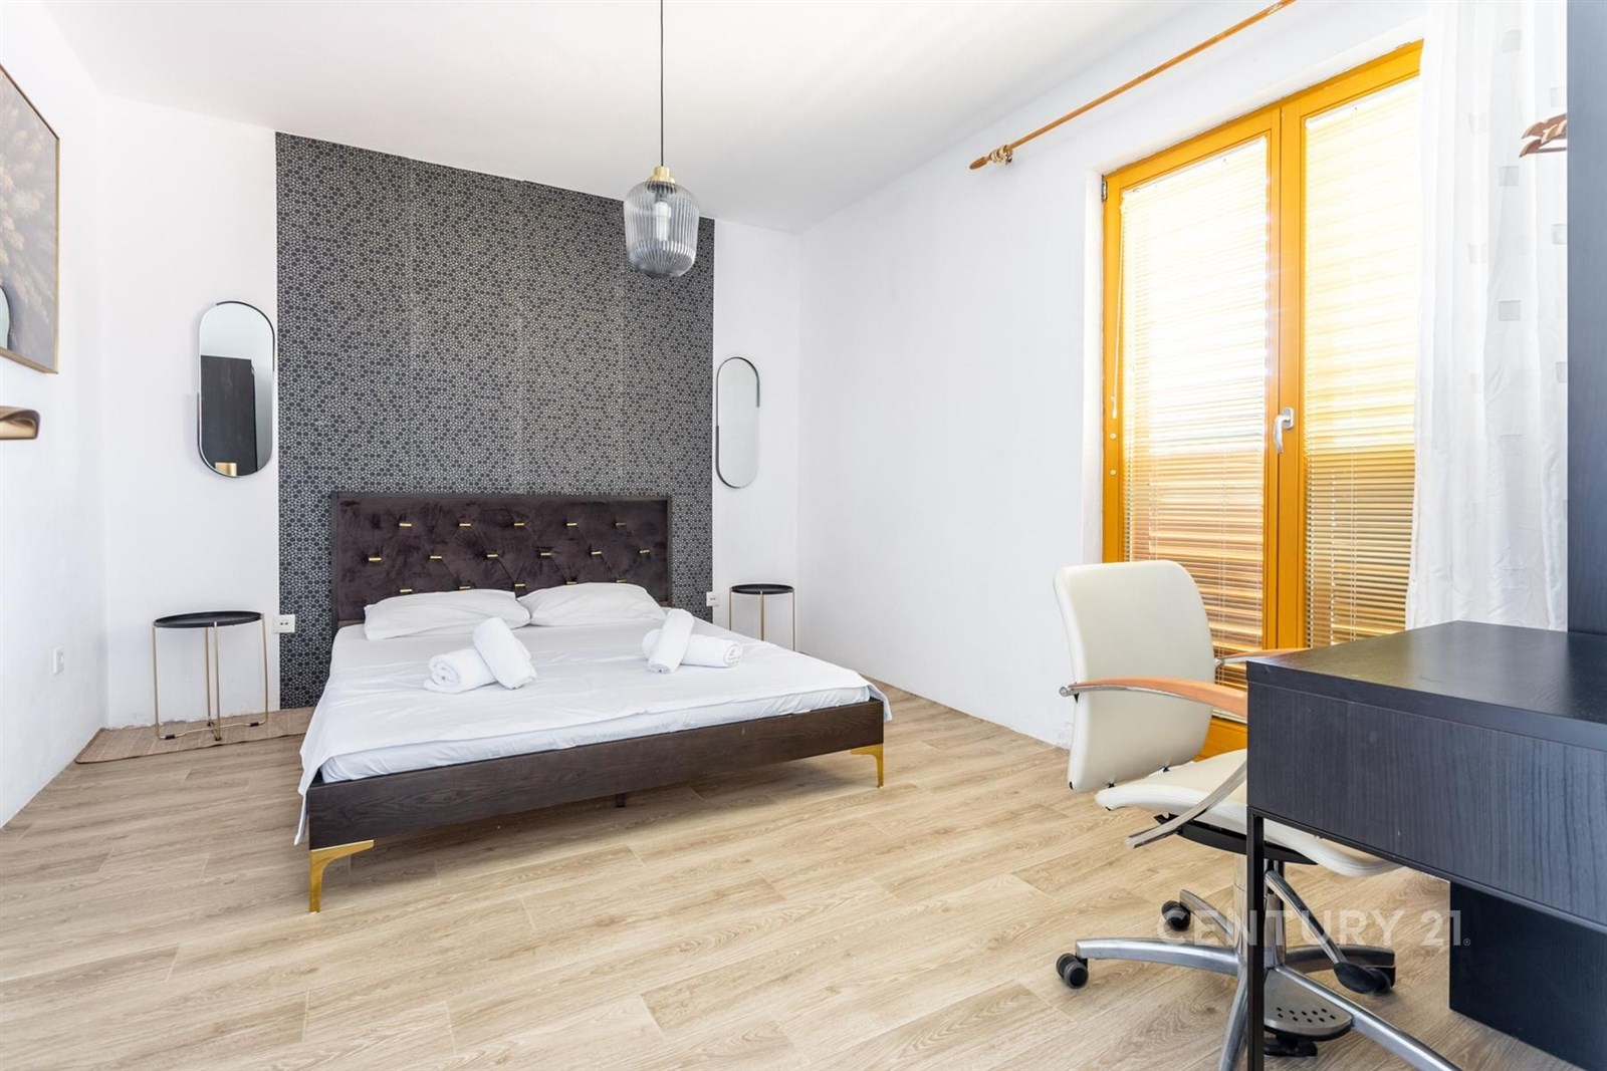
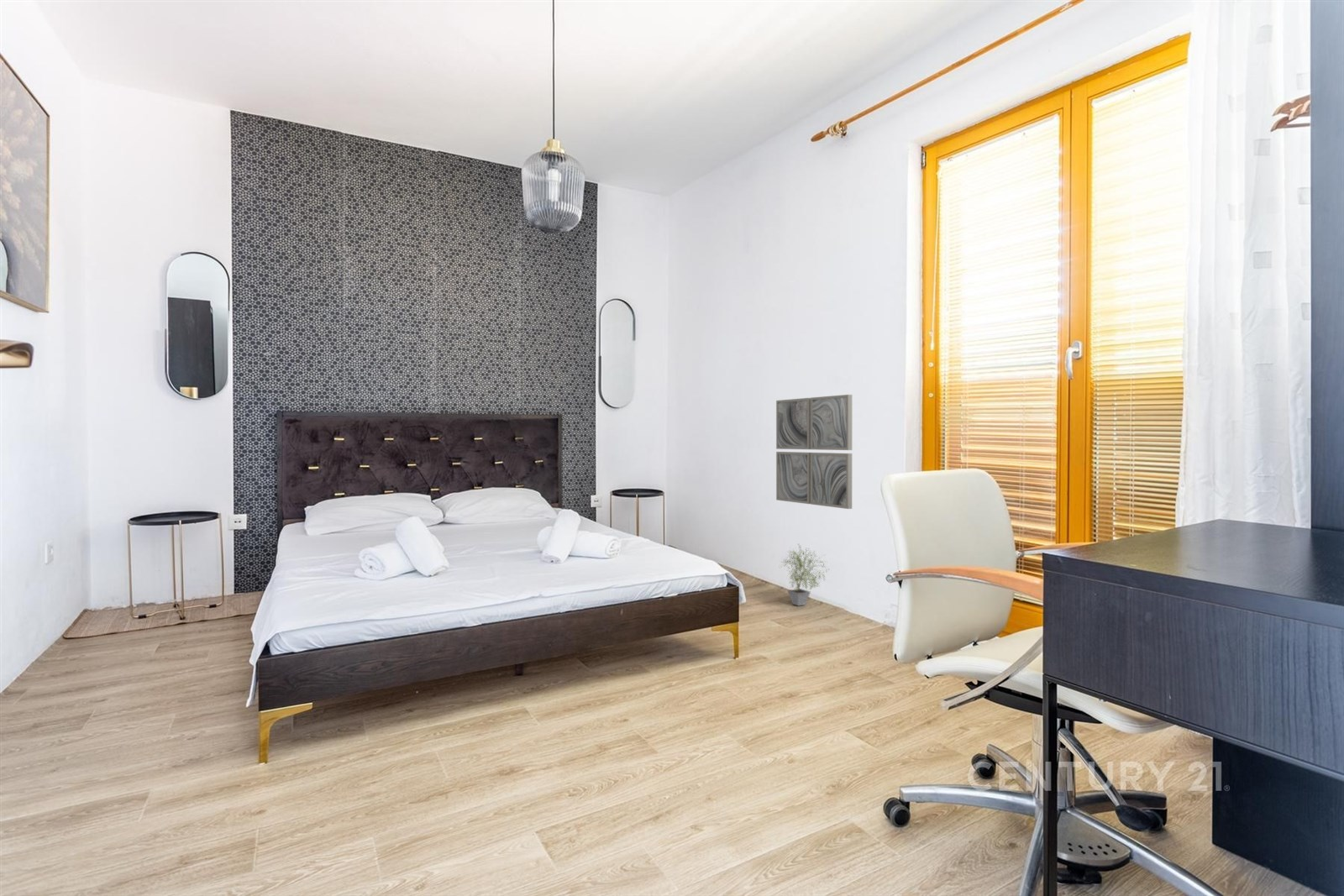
+ potted plant [778,543,830,607]
+ wall art [775,394,853,510]
